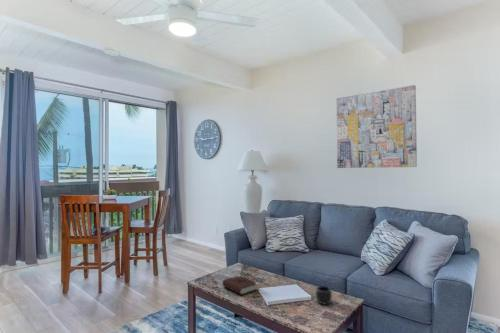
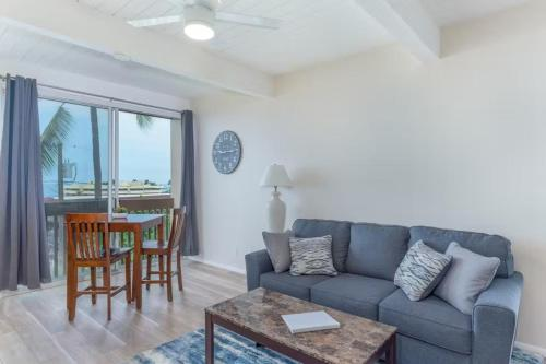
- book [221,275,260,296]
- wall art [336,84,418,169]
- mug [314,285,333,306]
